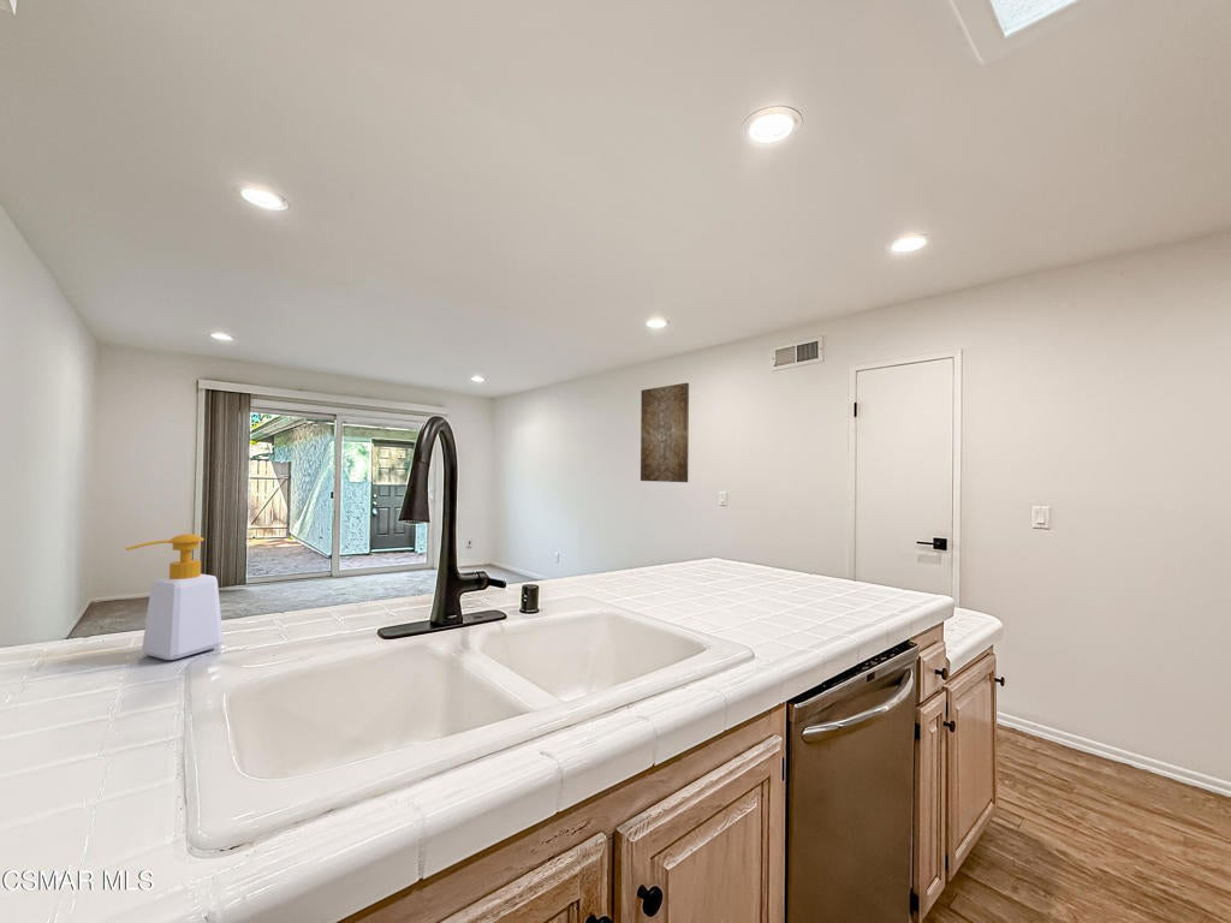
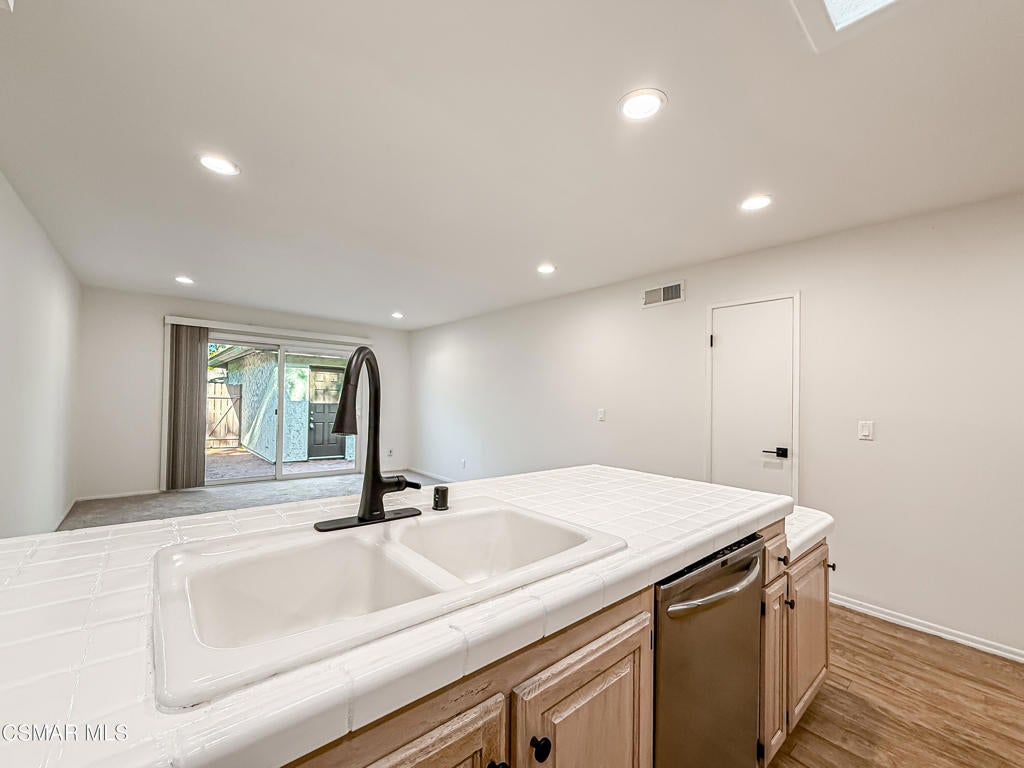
- wall art [640,382,690,483]
- soap bottle [125,532,225,661]
